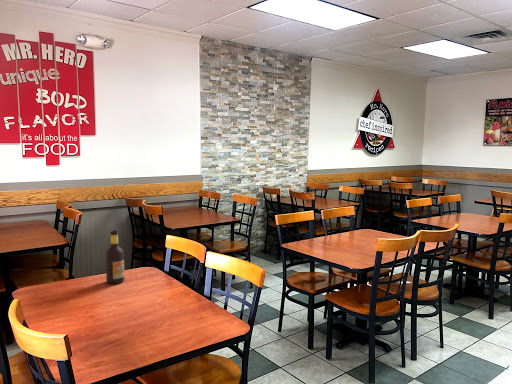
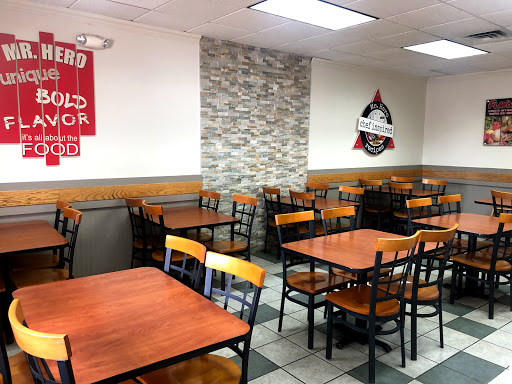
- soda bottle [105,229,125,285]
